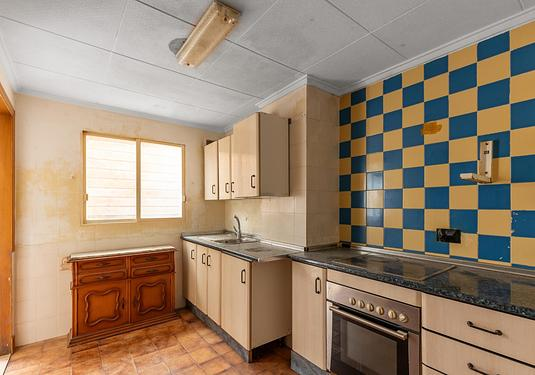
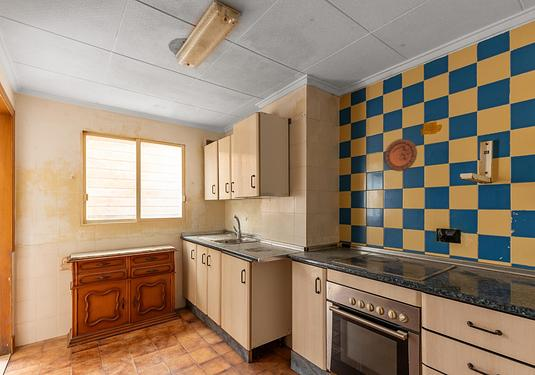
+ decorative plate [384,138,418,172]
